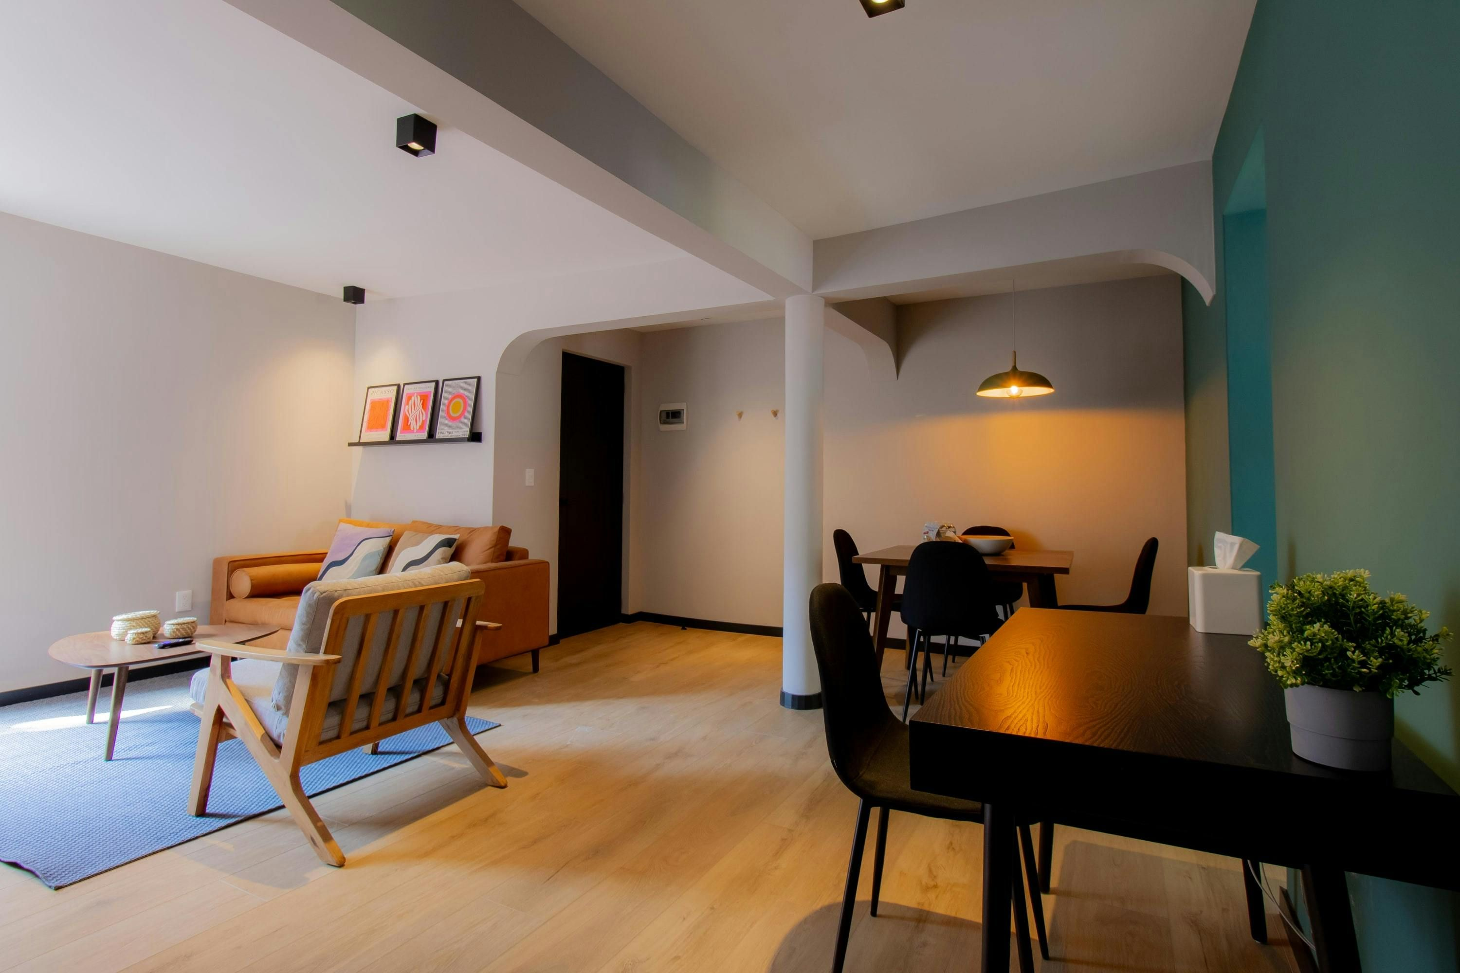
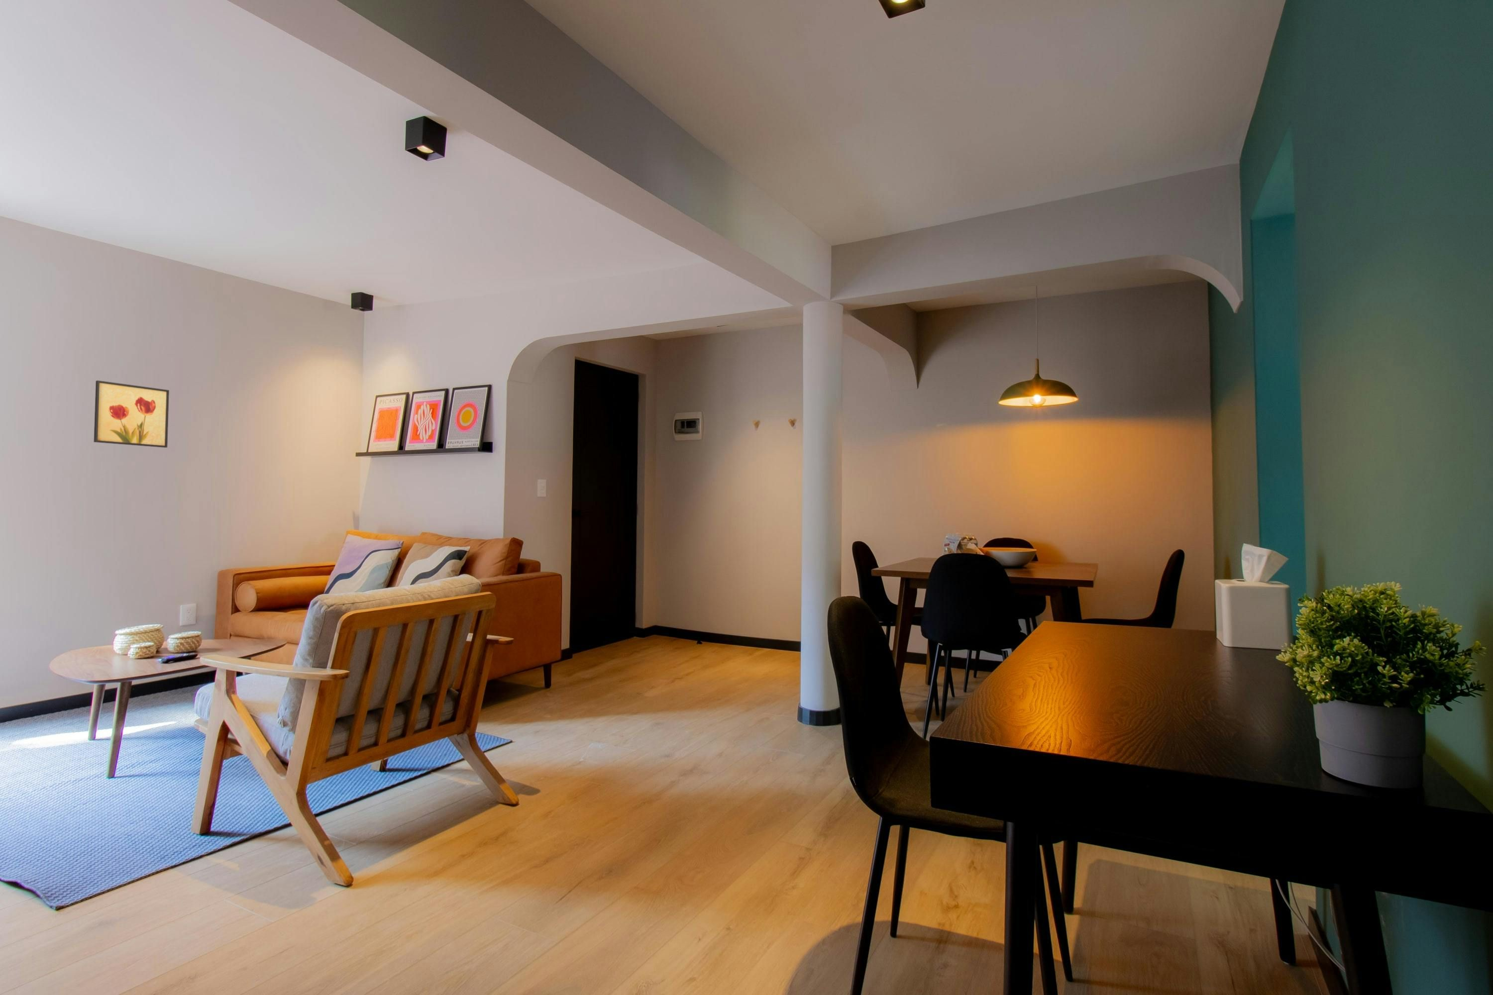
+ wall art [93,380,170,449]
